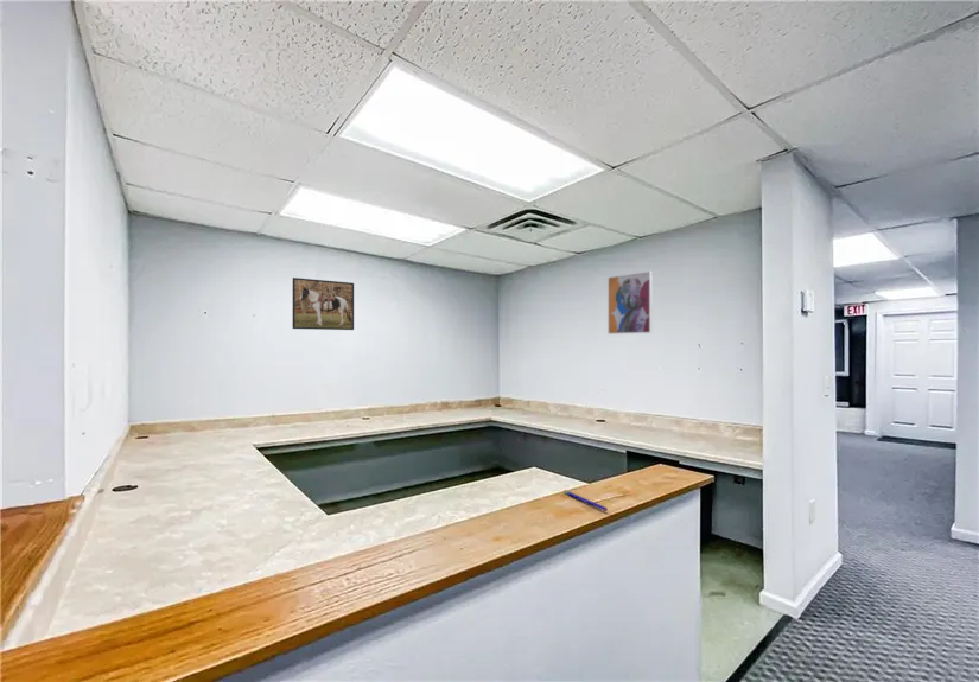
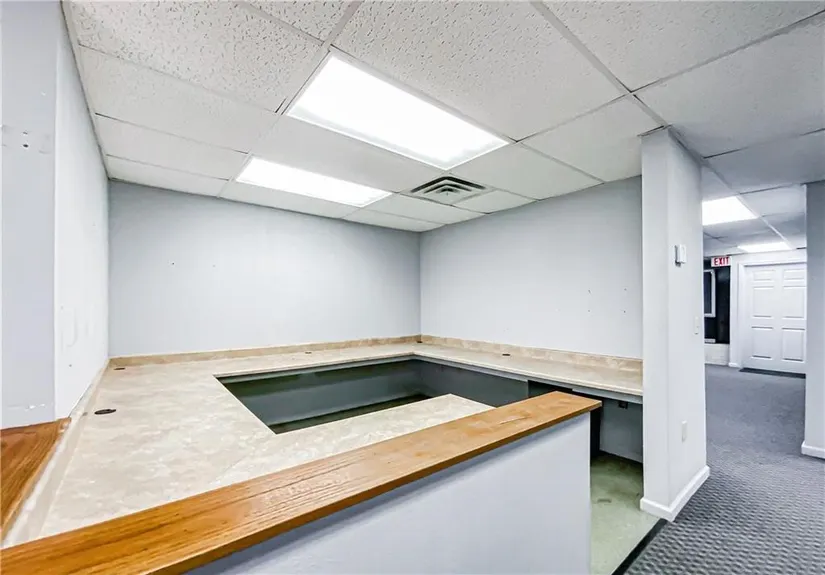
- pen [562,490,609,512]
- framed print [291,276,355,331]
- wall art [606,269,654,336]
